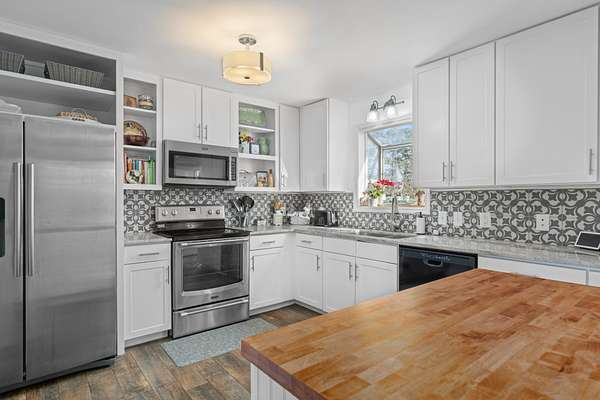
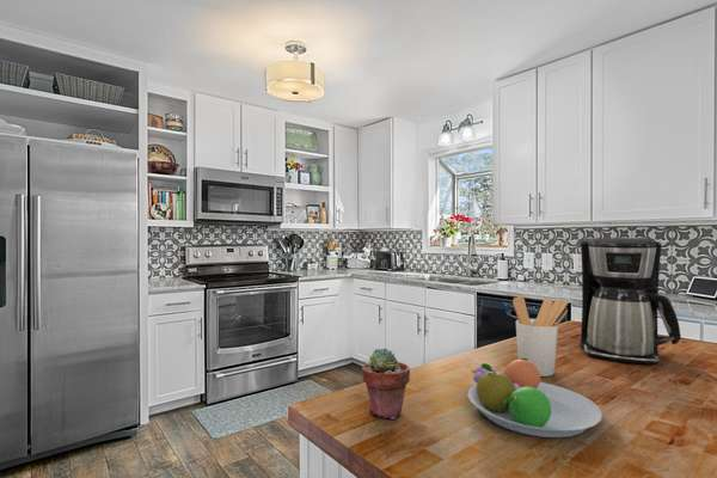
+ potted succulent [361,347,411,421]
+ coffee maker [580,237,682,364]
+ fruit bowl [467,358,603,439]
+ utensil holder [511,295,569,378]
